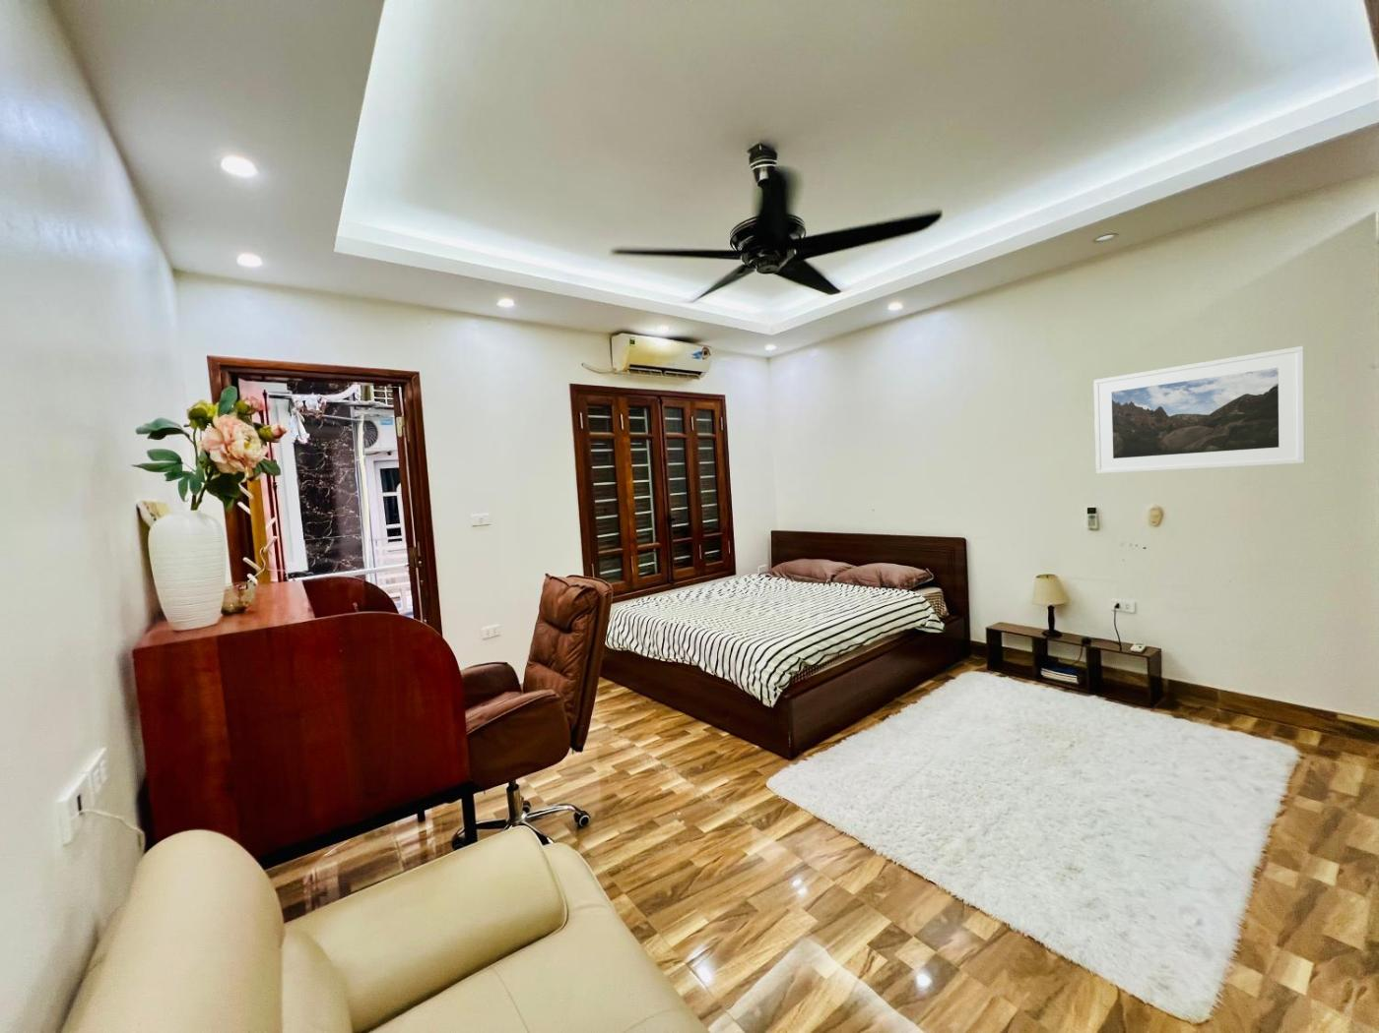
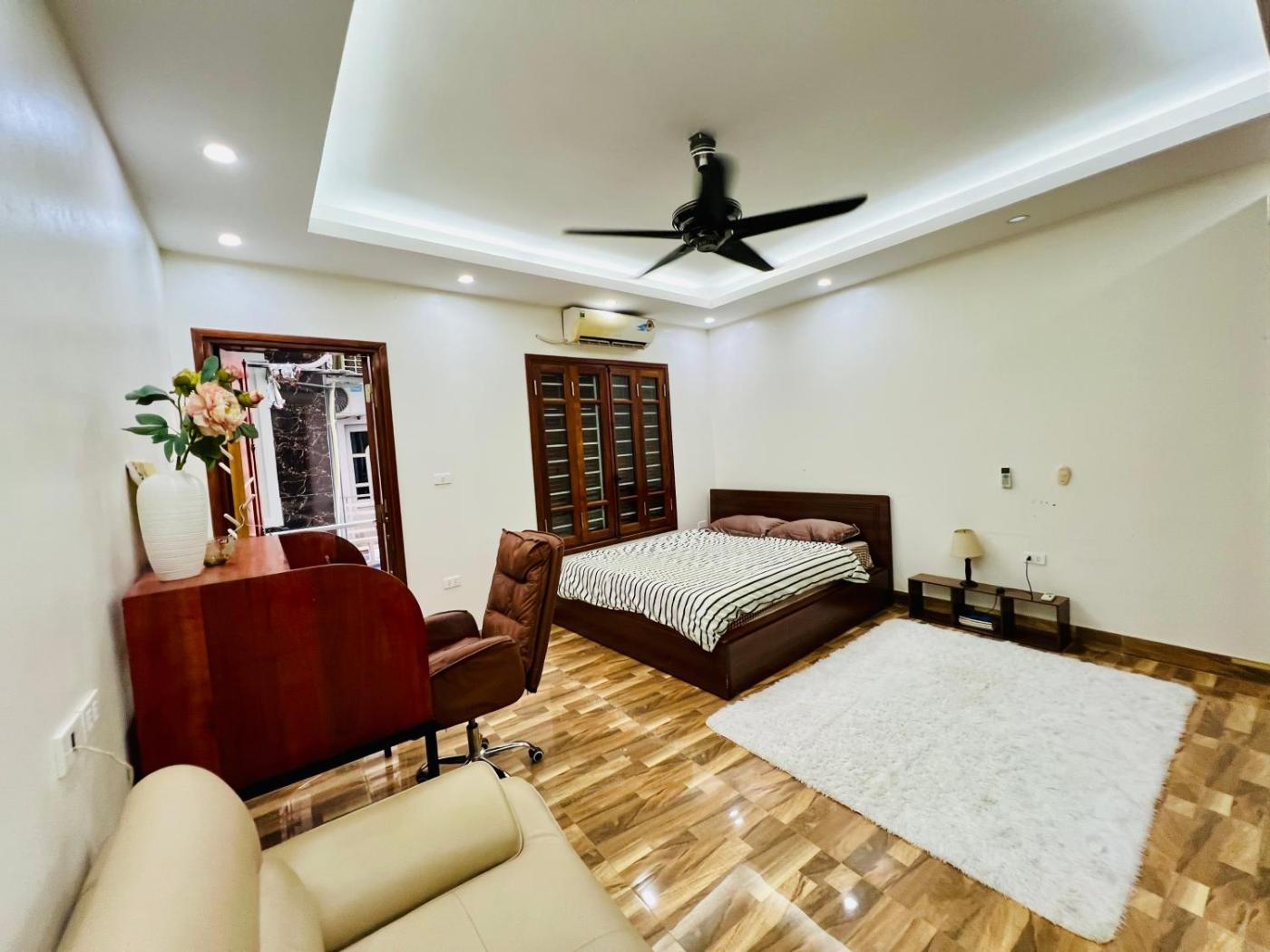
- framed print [1092,345,1306,474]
